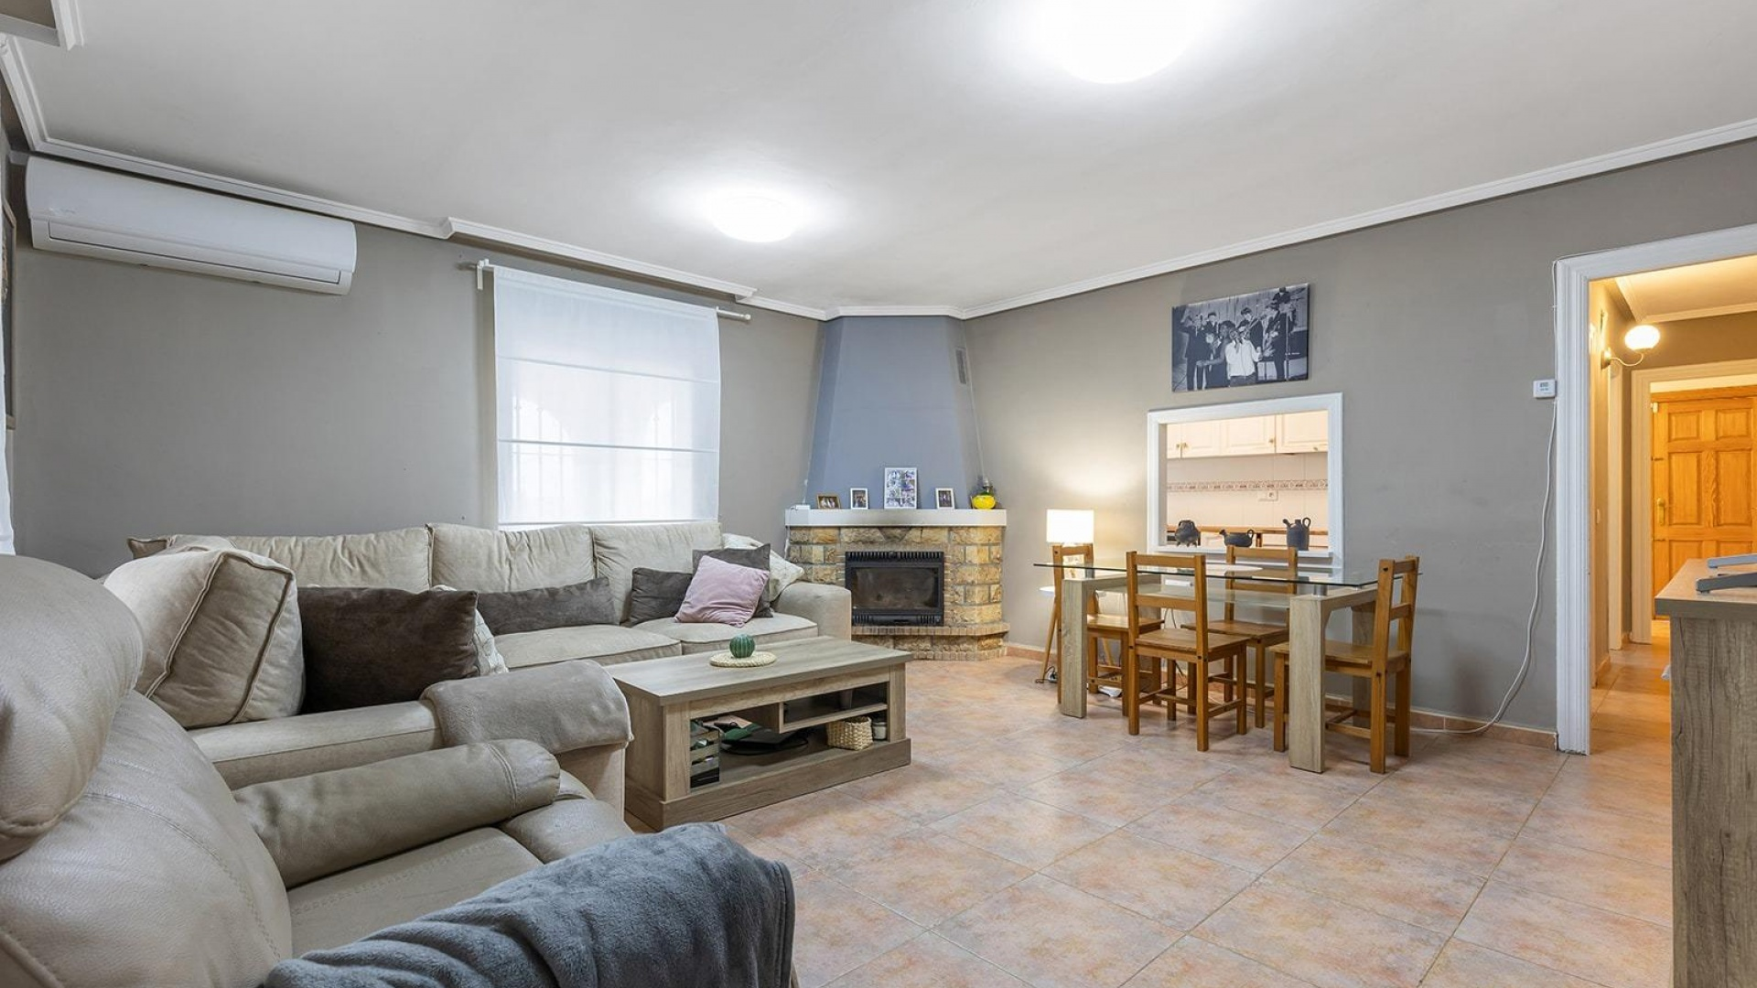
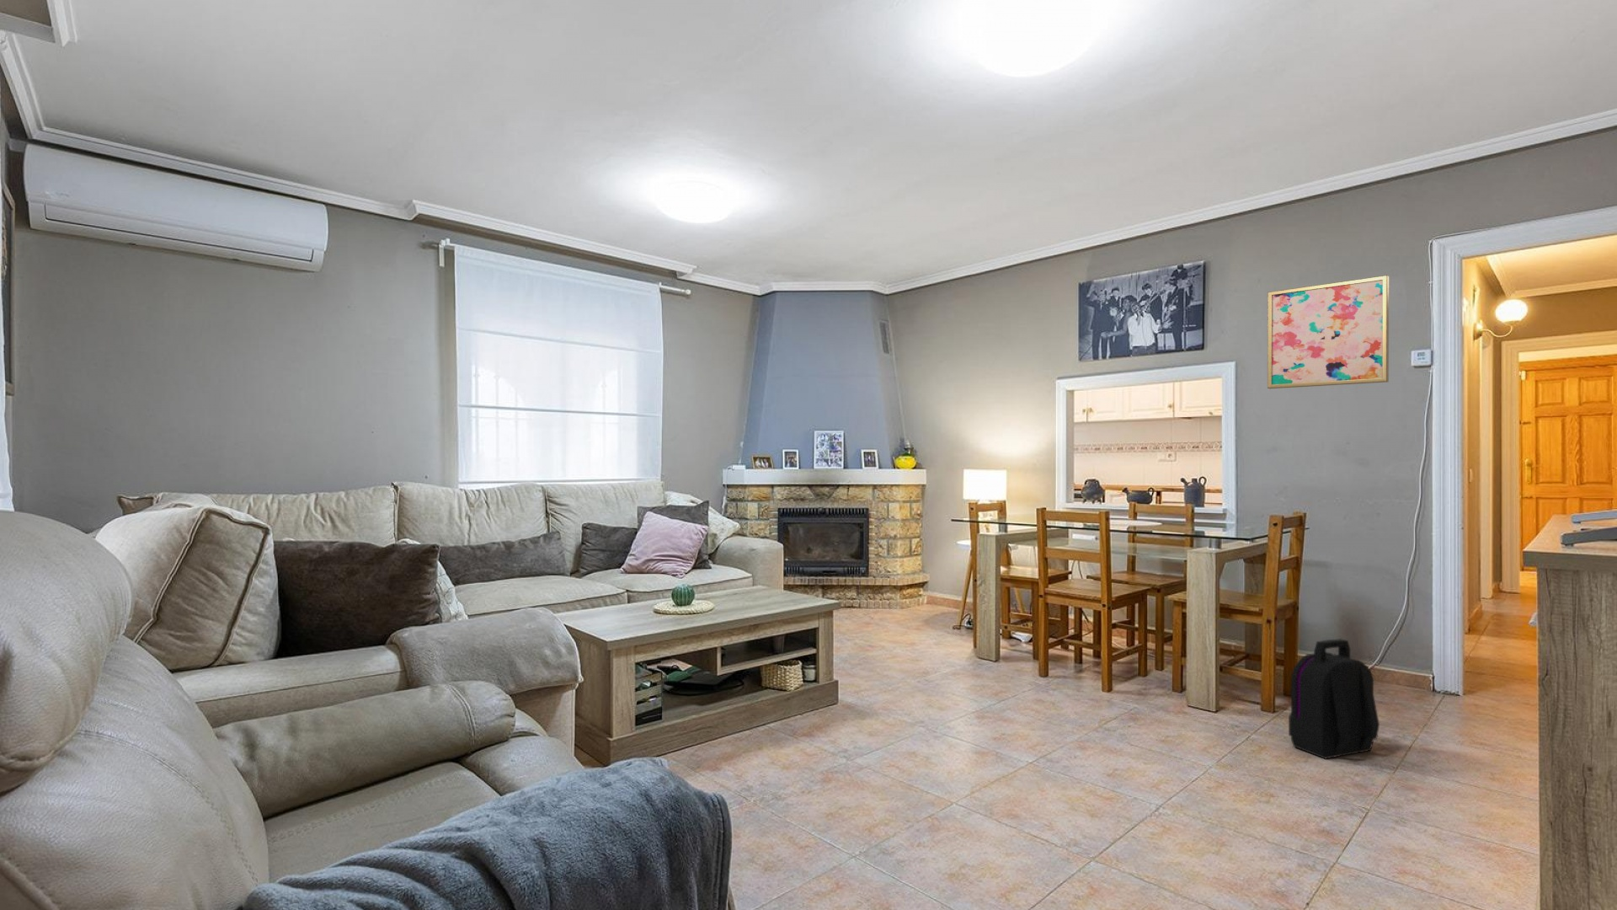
+ backpack [1287,638,1380,760]
+ wall art [1267,274,1389,389]
